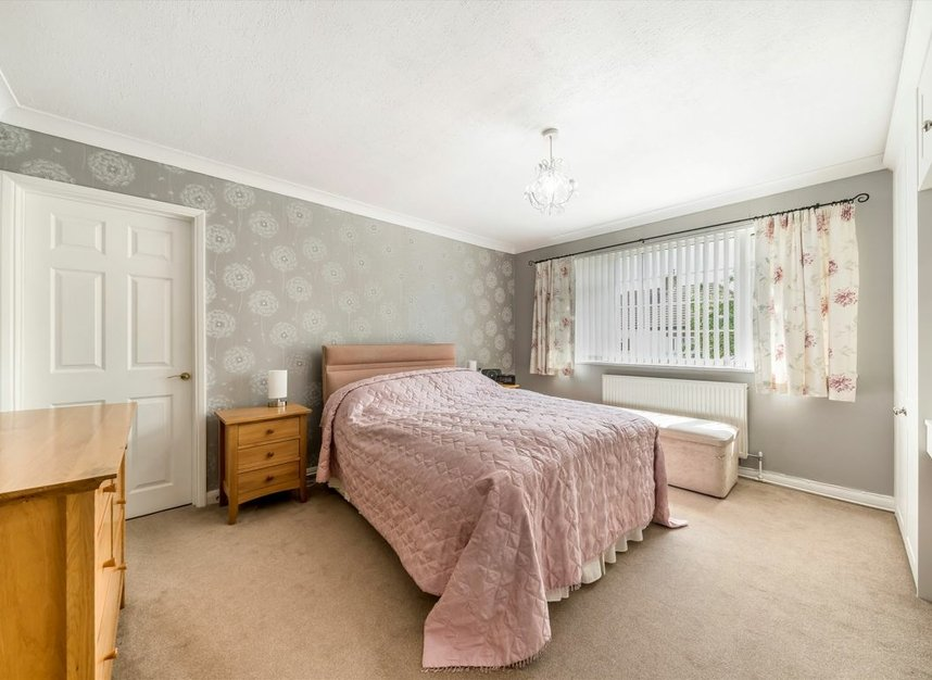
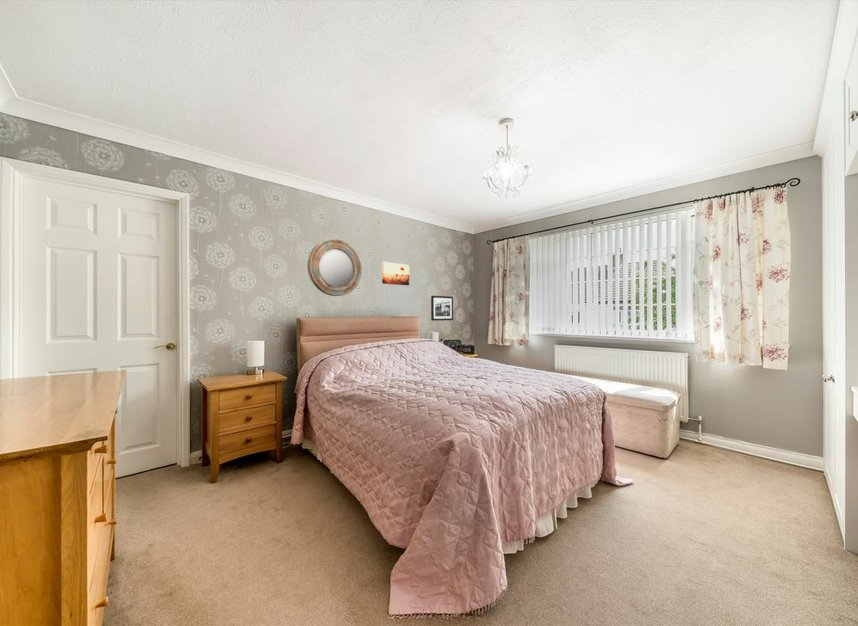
+ picture frame [430,295,454,322]
+ home mirror [306,238,362,297]
+ wall art [381,261,410,286]
